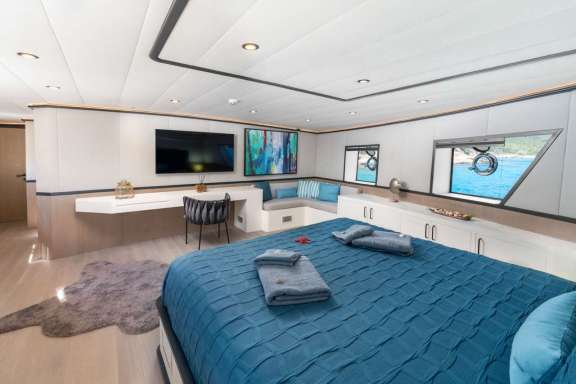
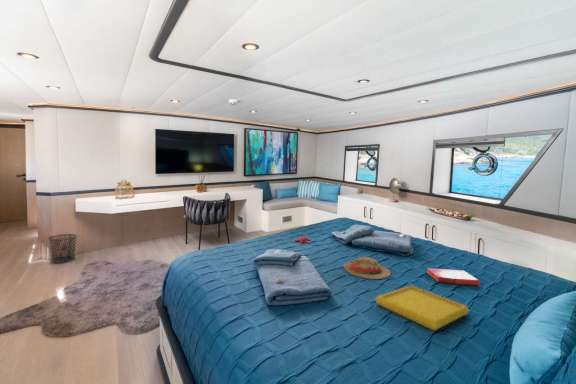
+ straw hat [343,256,392,280]
+ hardback book [426,267,480,286]
+ waste bin [47,233,78,264]
+ serving tray [374,285,470,332]
